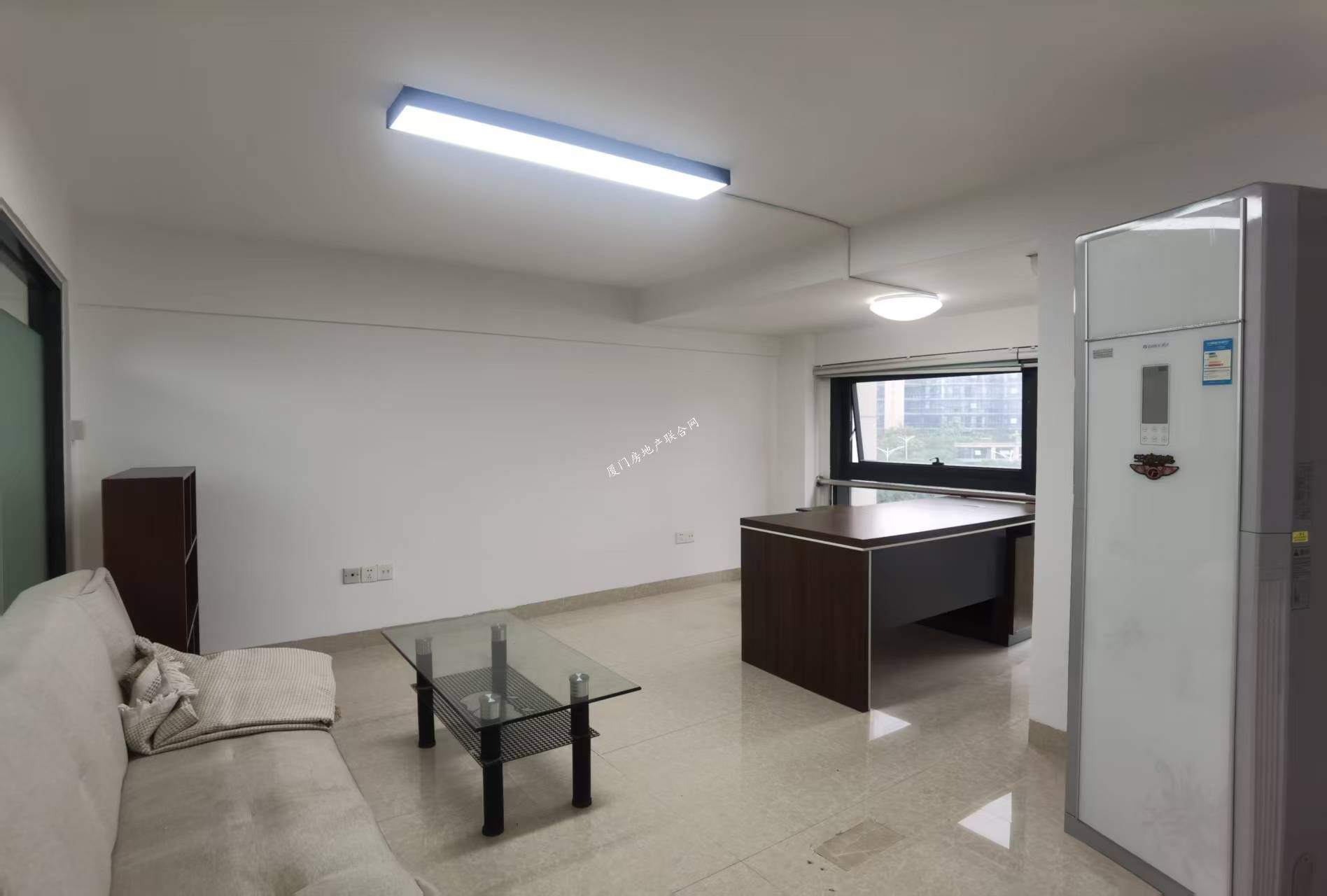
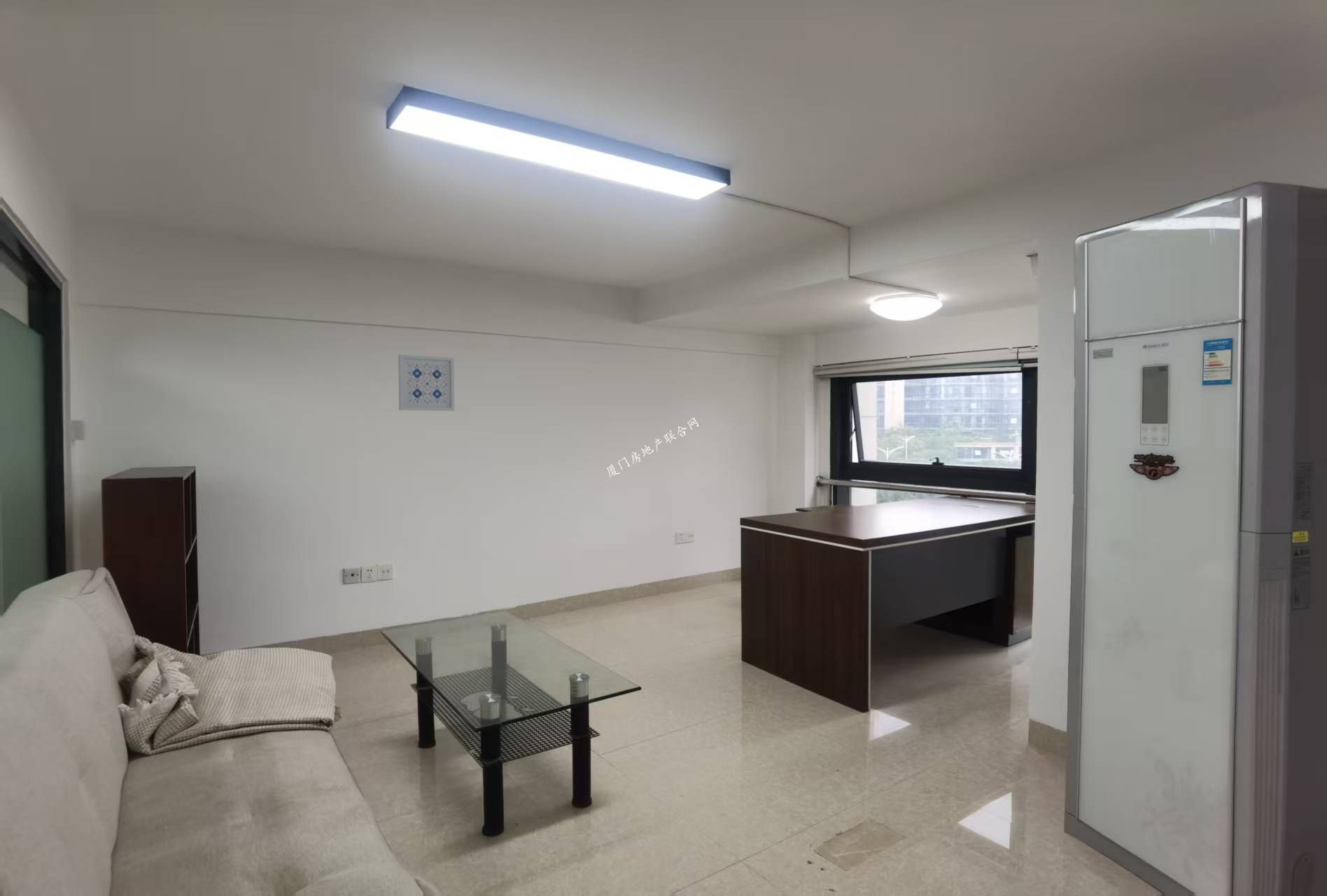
+ wall art [398,354,455,412]
